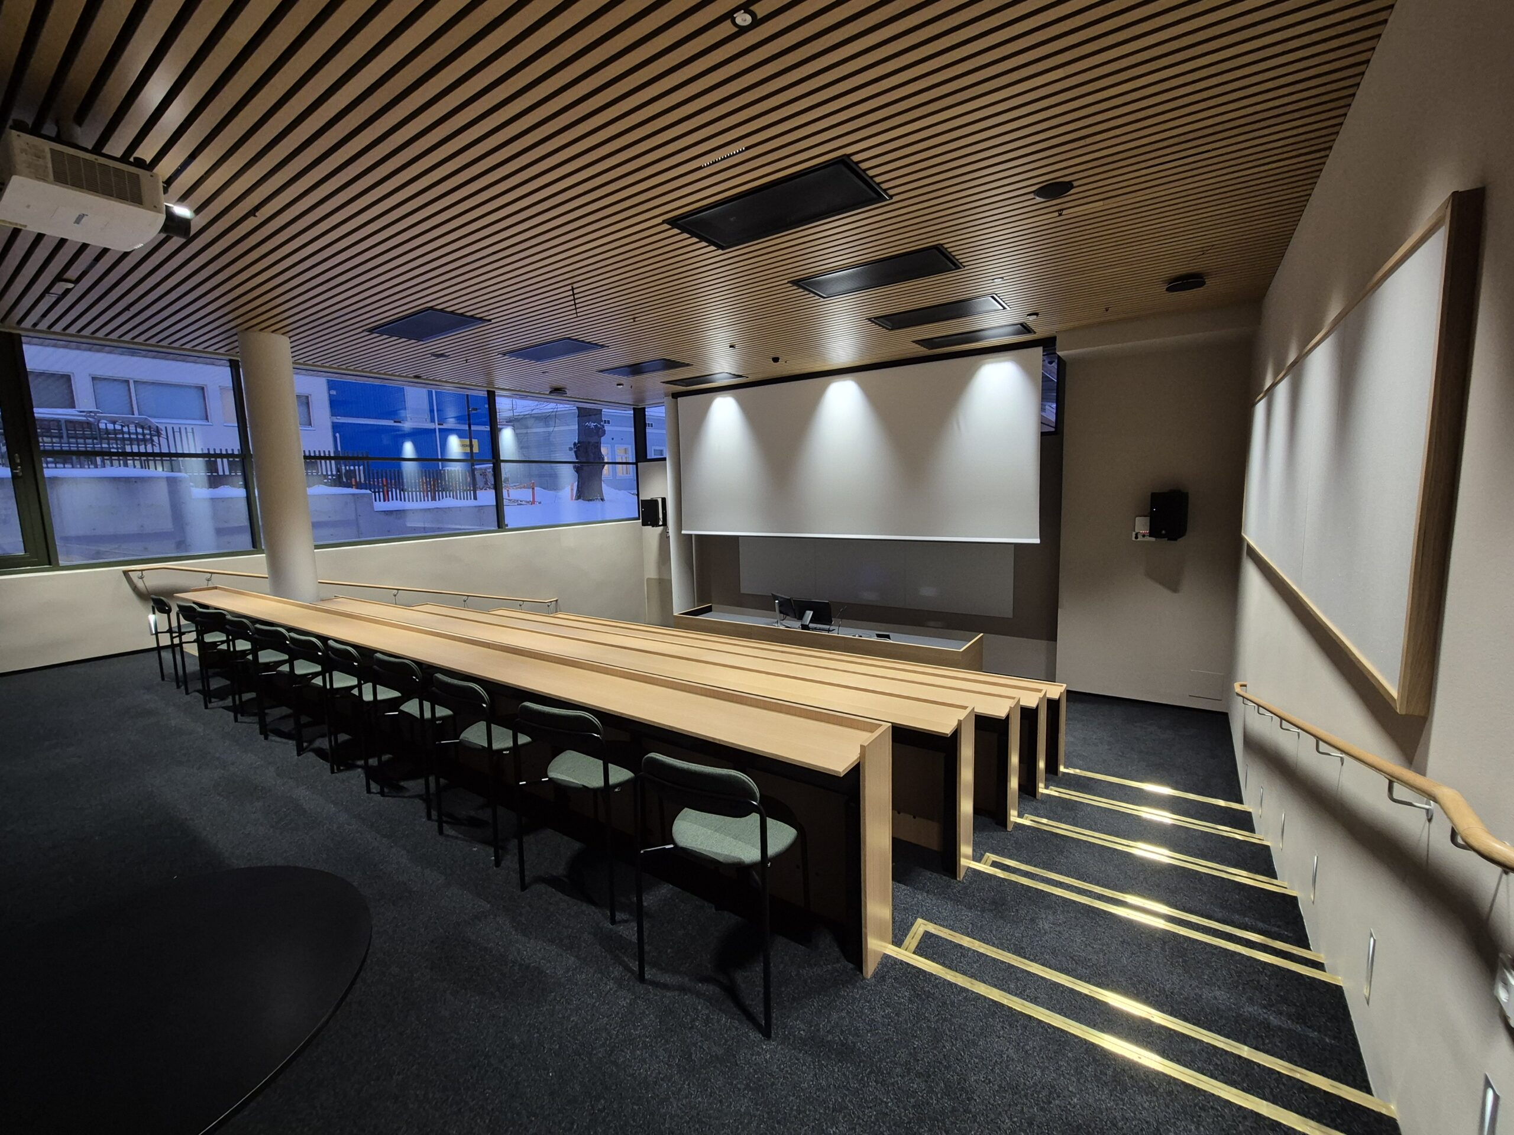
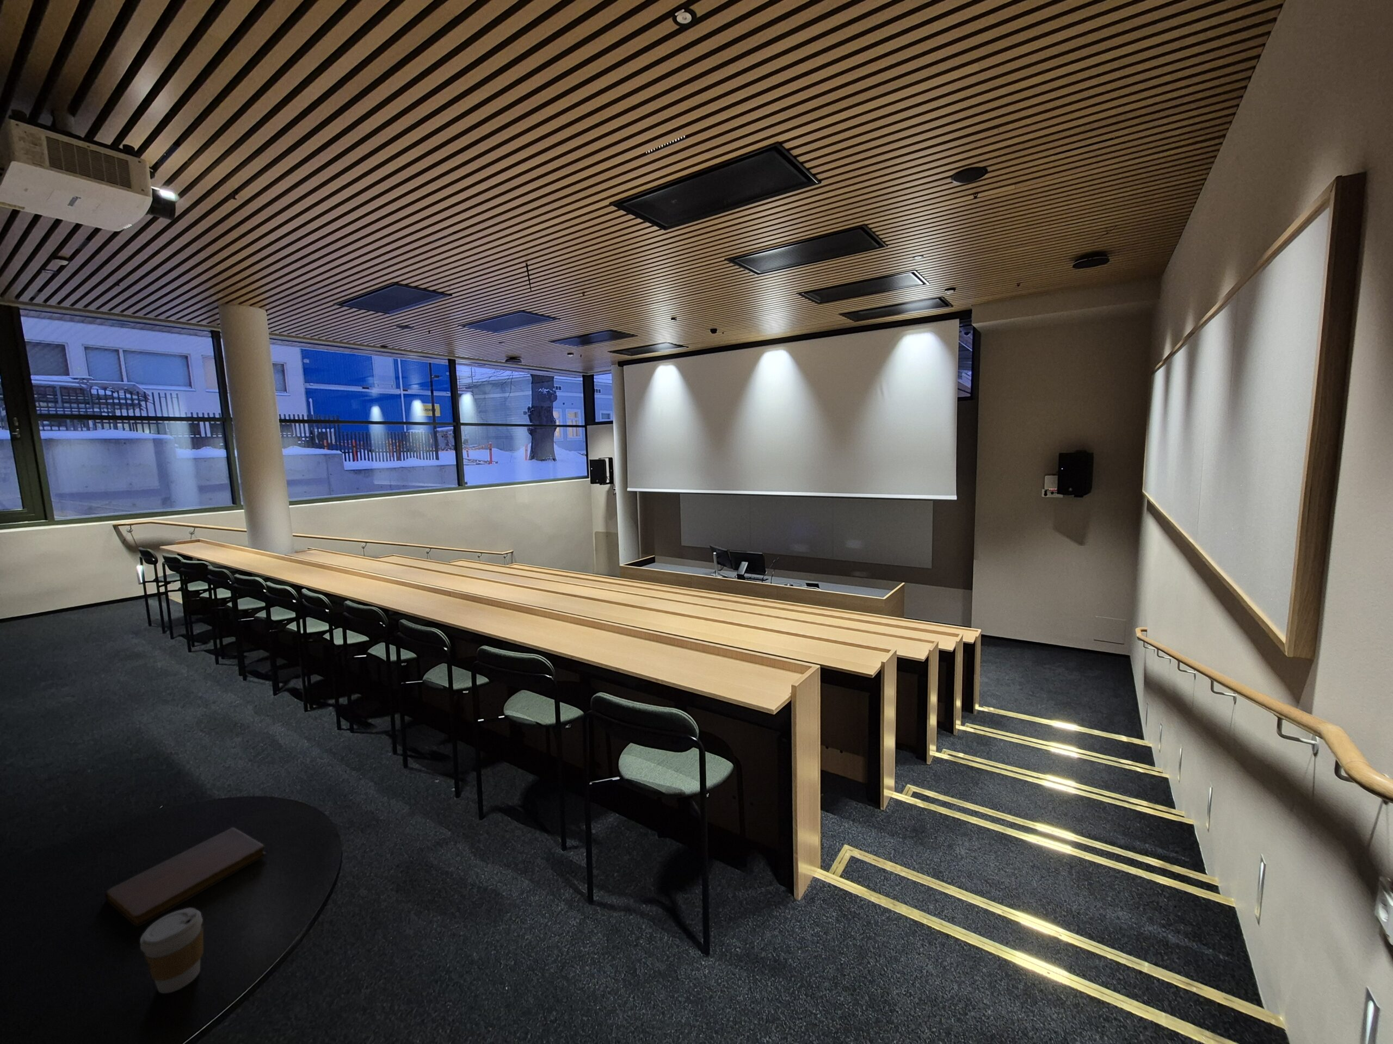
+ coffee cup [139,908,204,994]
+ notebook [104,827,268,927]
